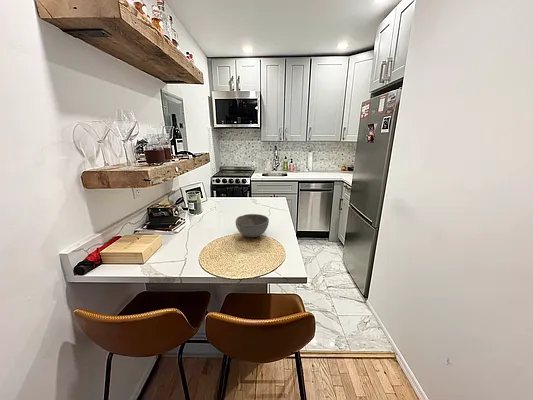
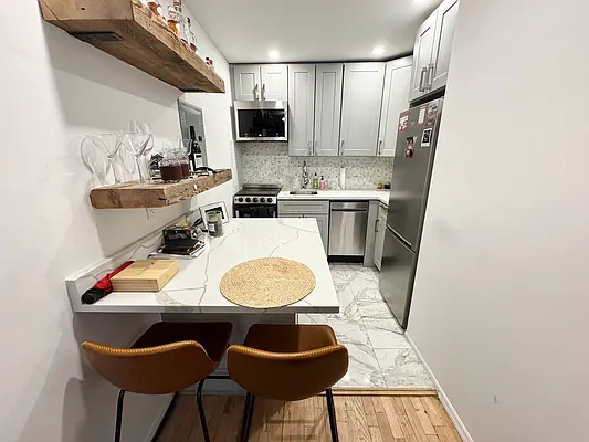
- bowl [235,213,270,238]
